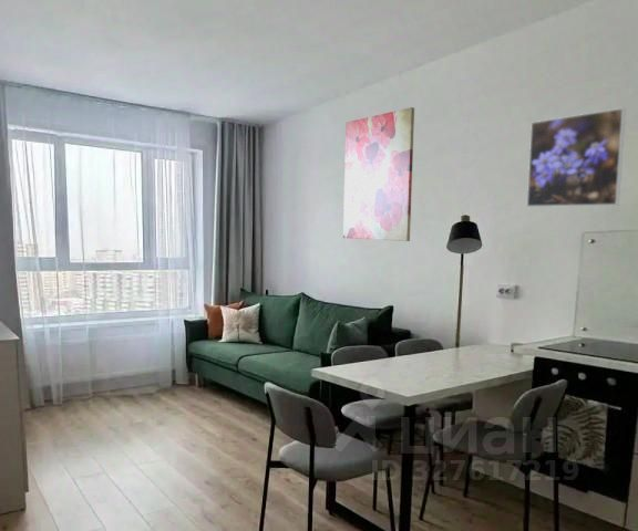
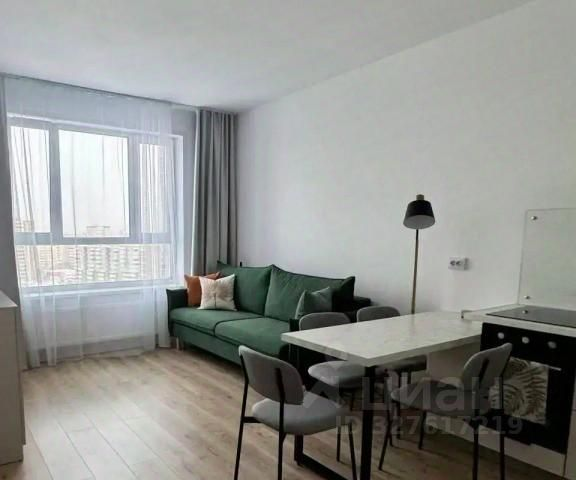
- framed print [526,107,627,208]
- wall art [342,106,415,242]
